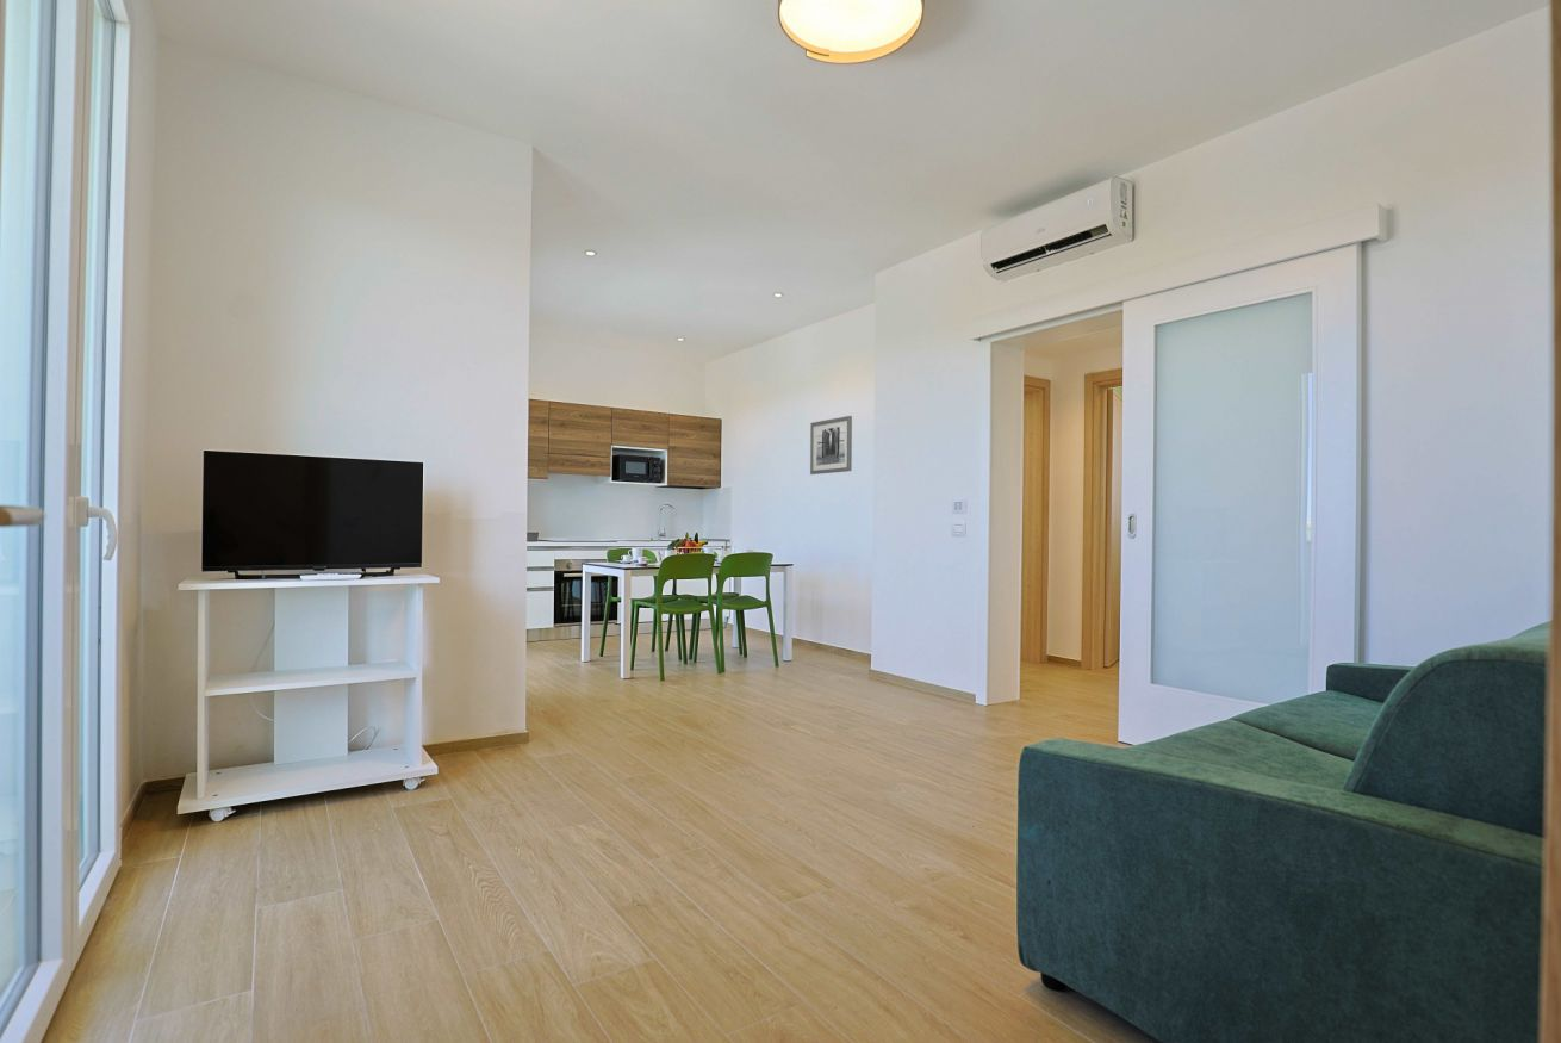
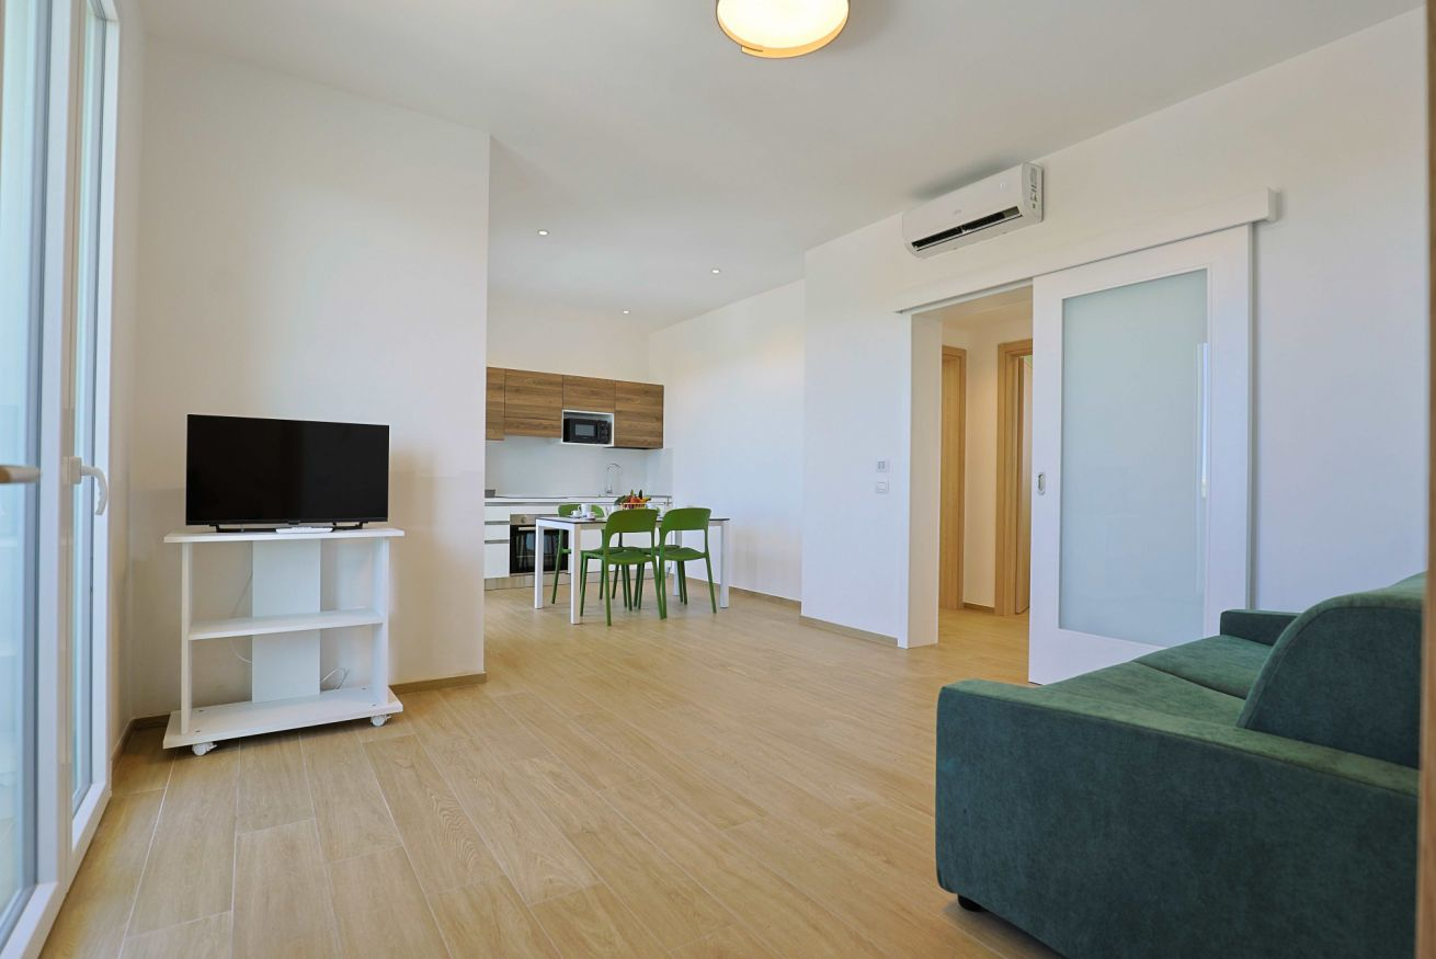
- wall art [809,415,853,476]
